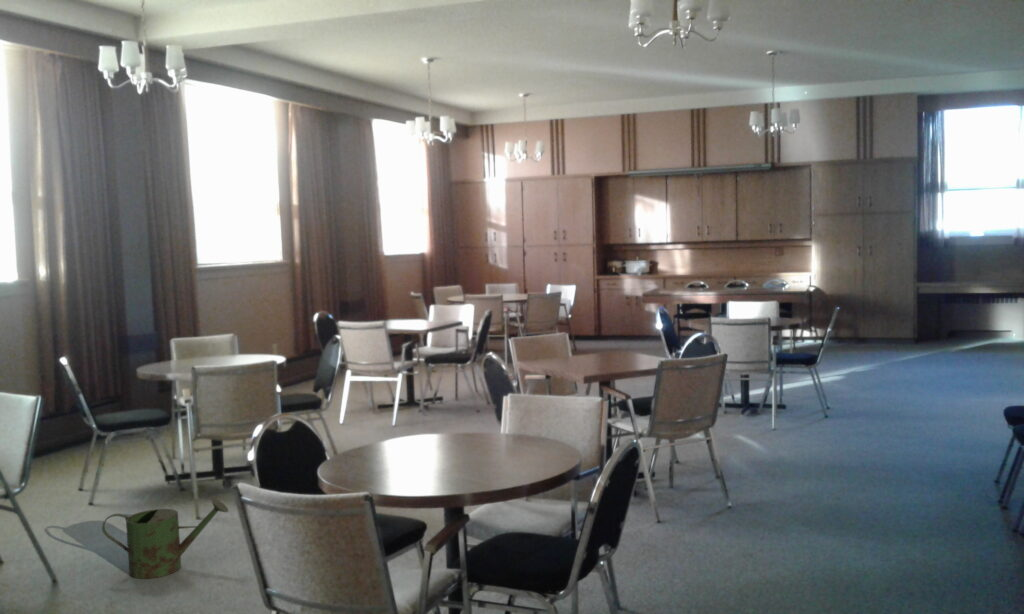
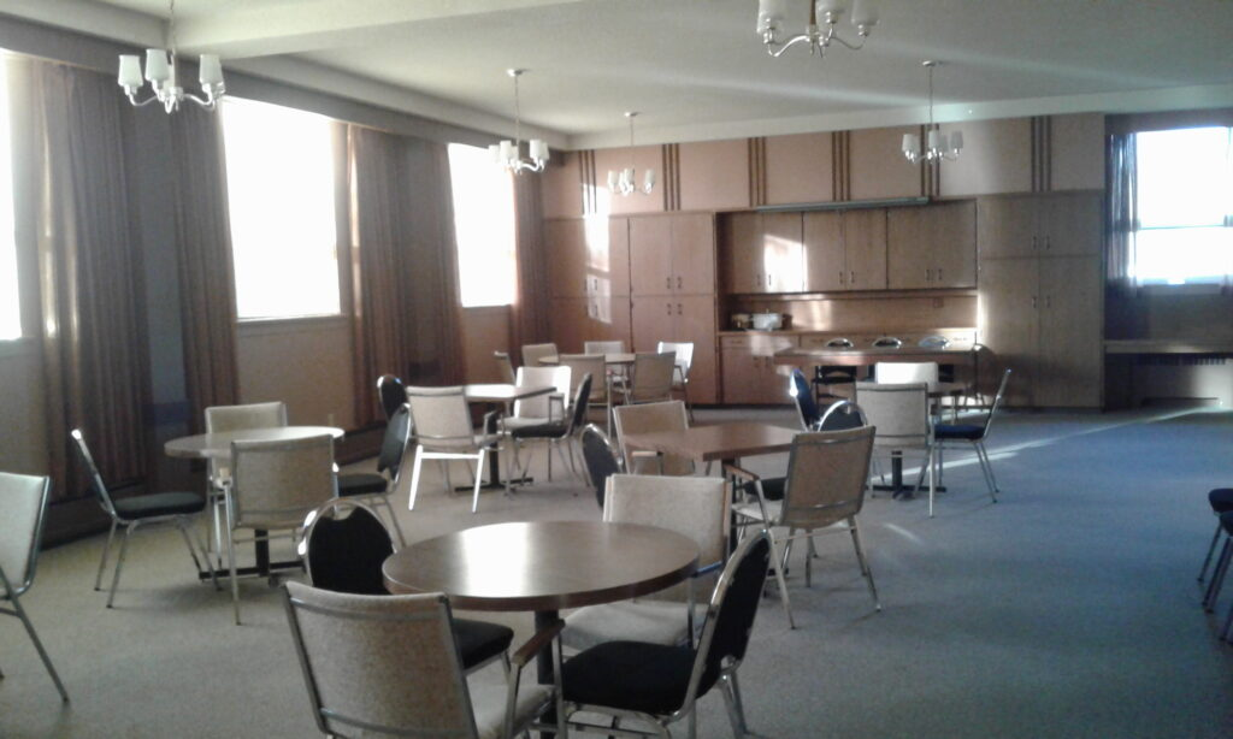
- watering can [101,497,230,580]
